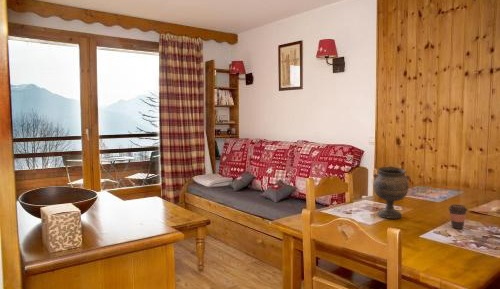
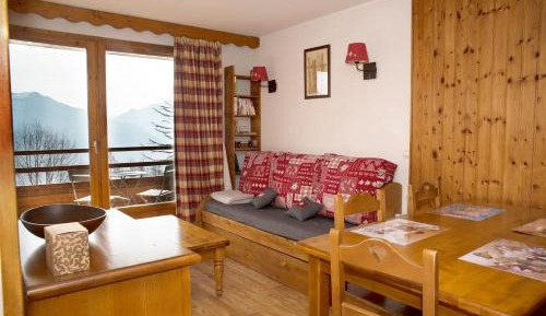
- coffee cup [447,204,469,230]
- goblet [372,166,411,220]
